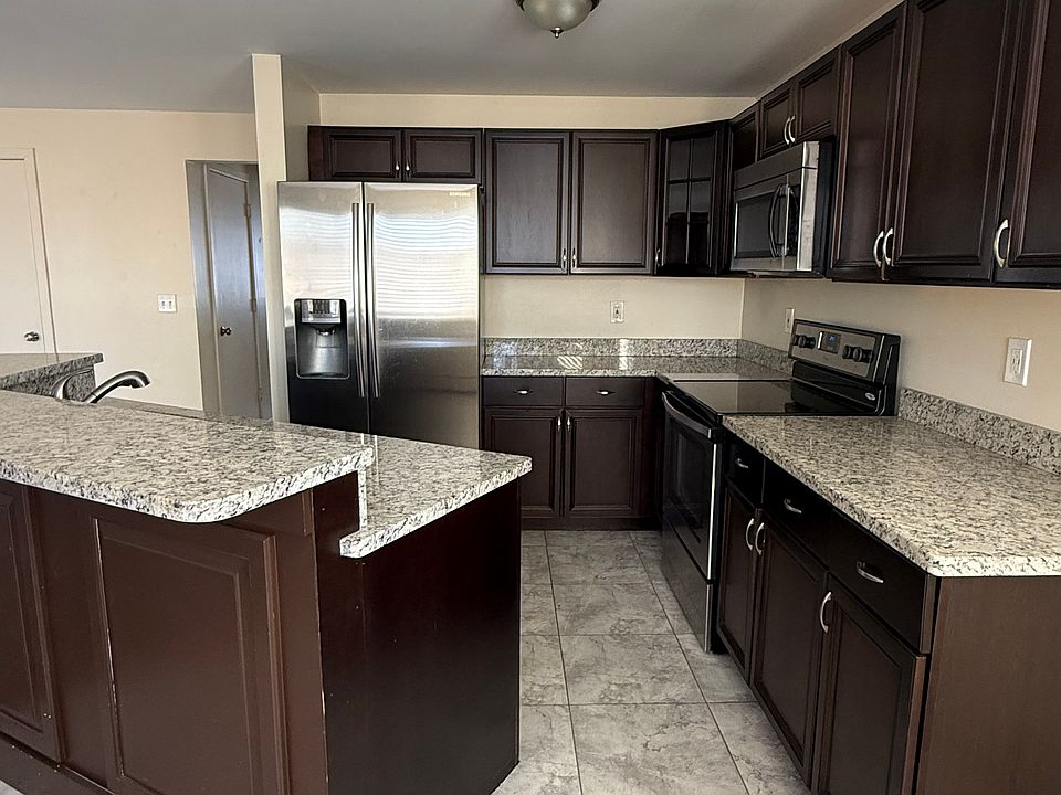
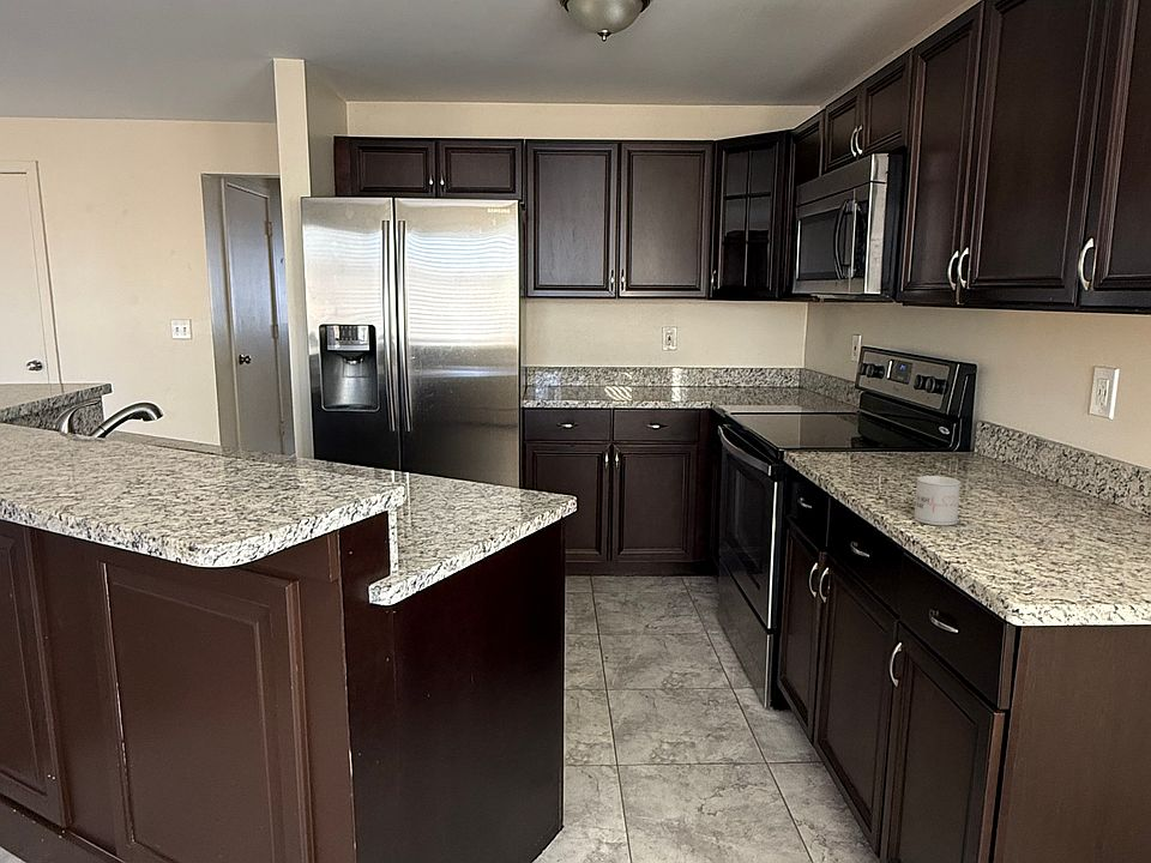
+ mug [914,475,962,526]
